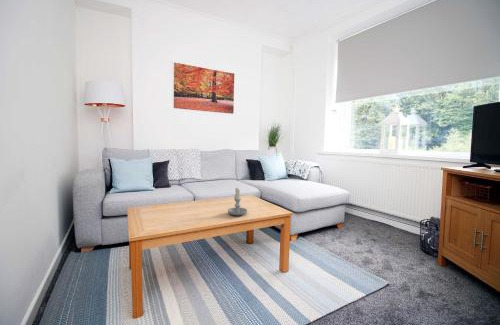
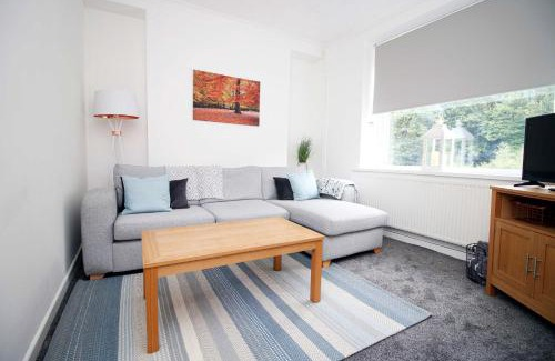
- candle [227,186,248,216]
